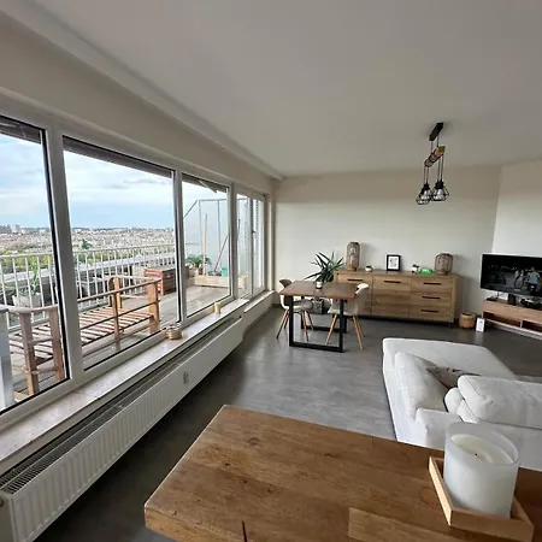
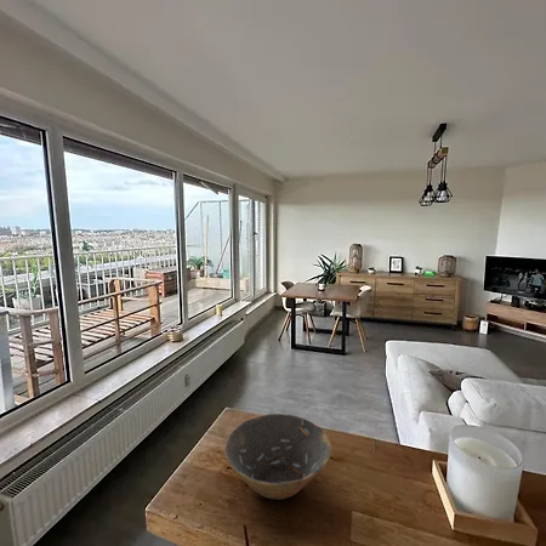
+ bowl [223,413,332,501]
